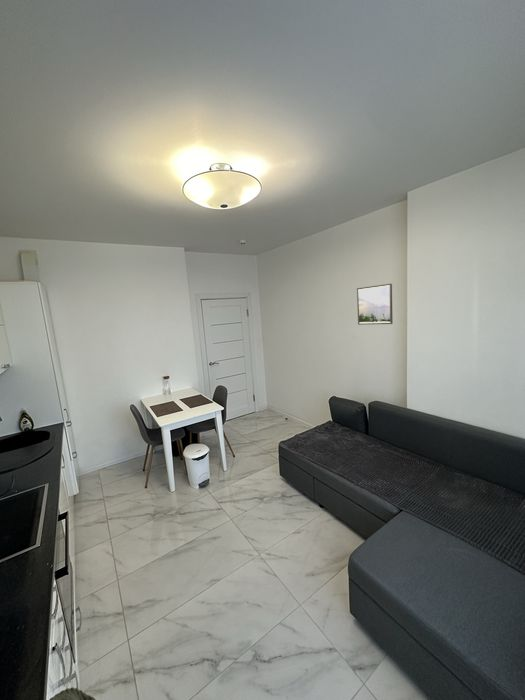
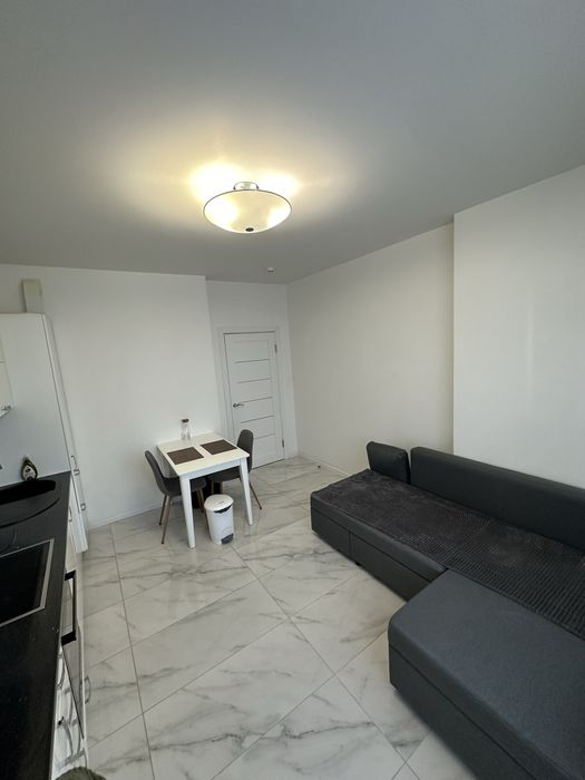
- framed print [356,283,394,326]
